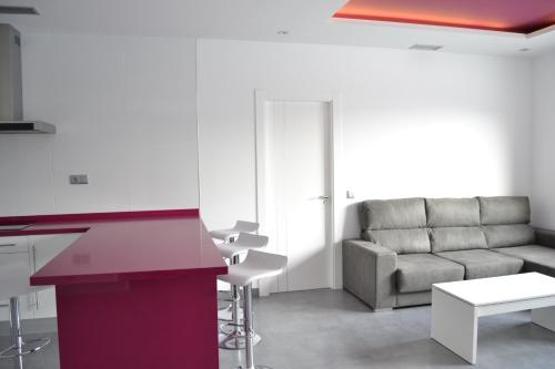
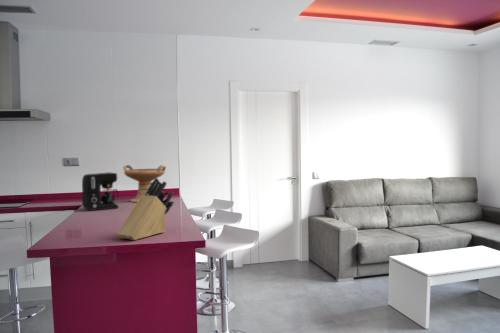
+ coffee maker [81,172,120,212]
+ knife block [116,178,175,241]
+ decorative bowl [122,164,167,203]
